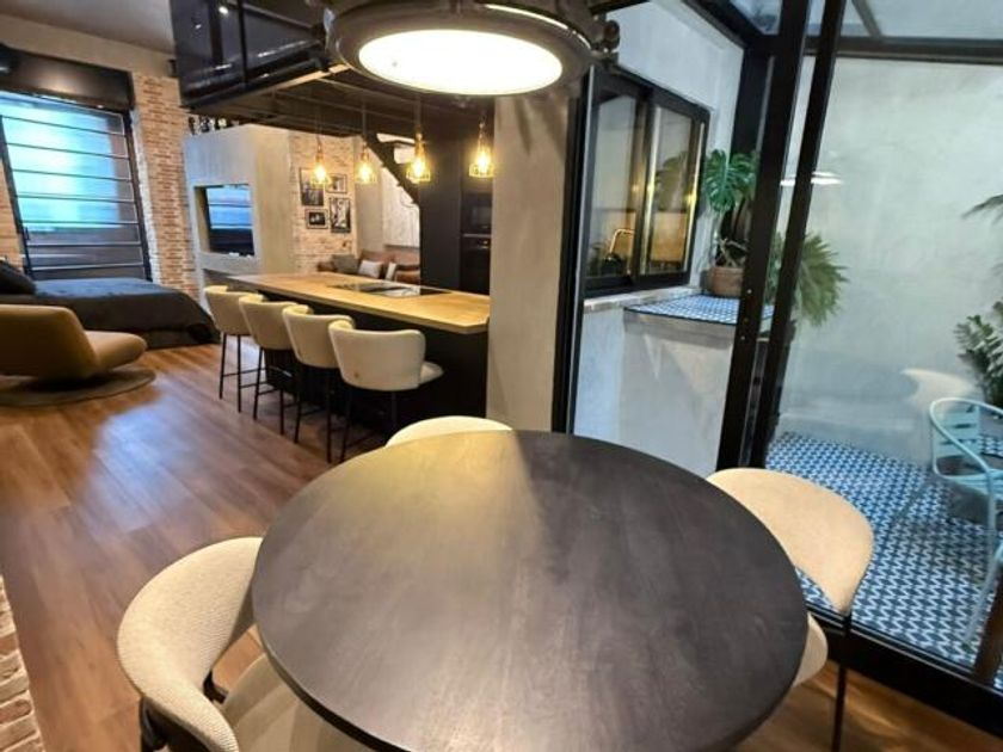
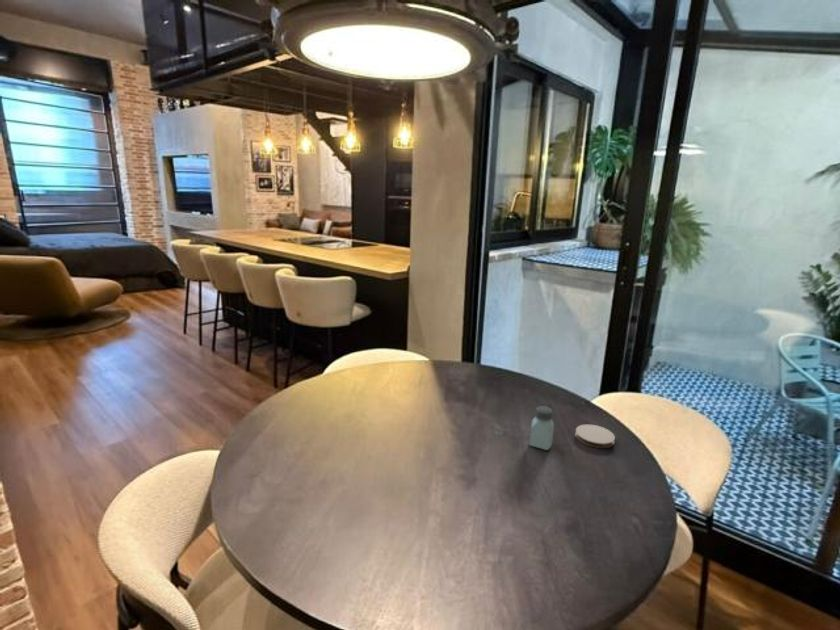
+ saltshaker [528,405,555,451]
+ coaster [574,423,616,449]
